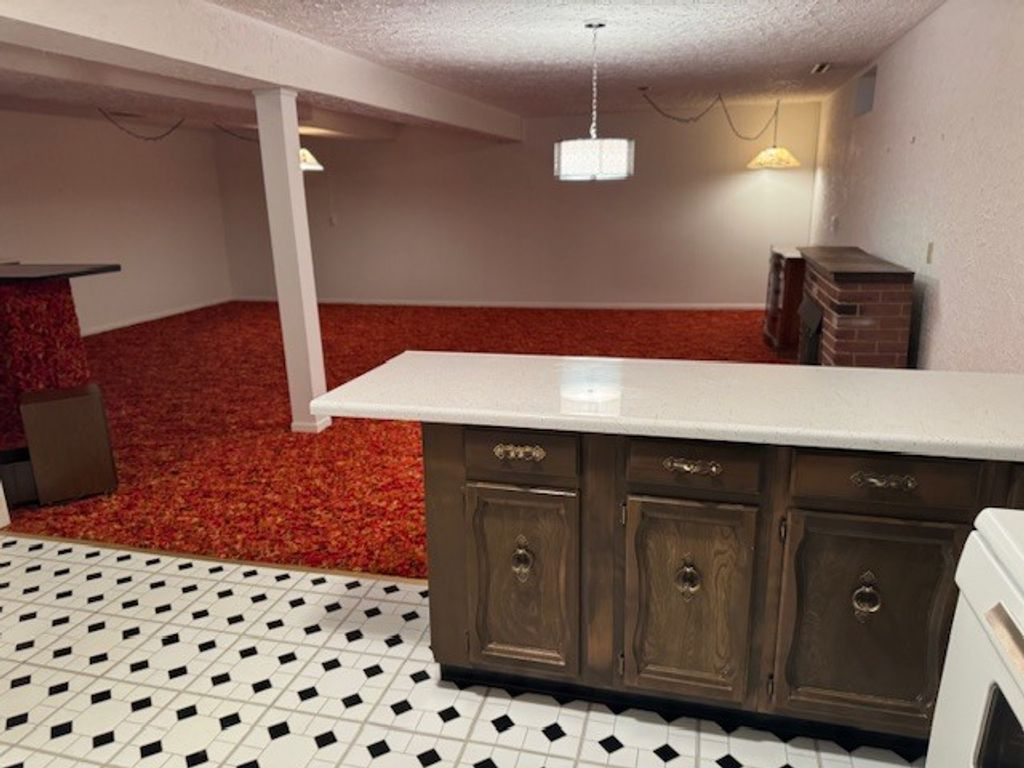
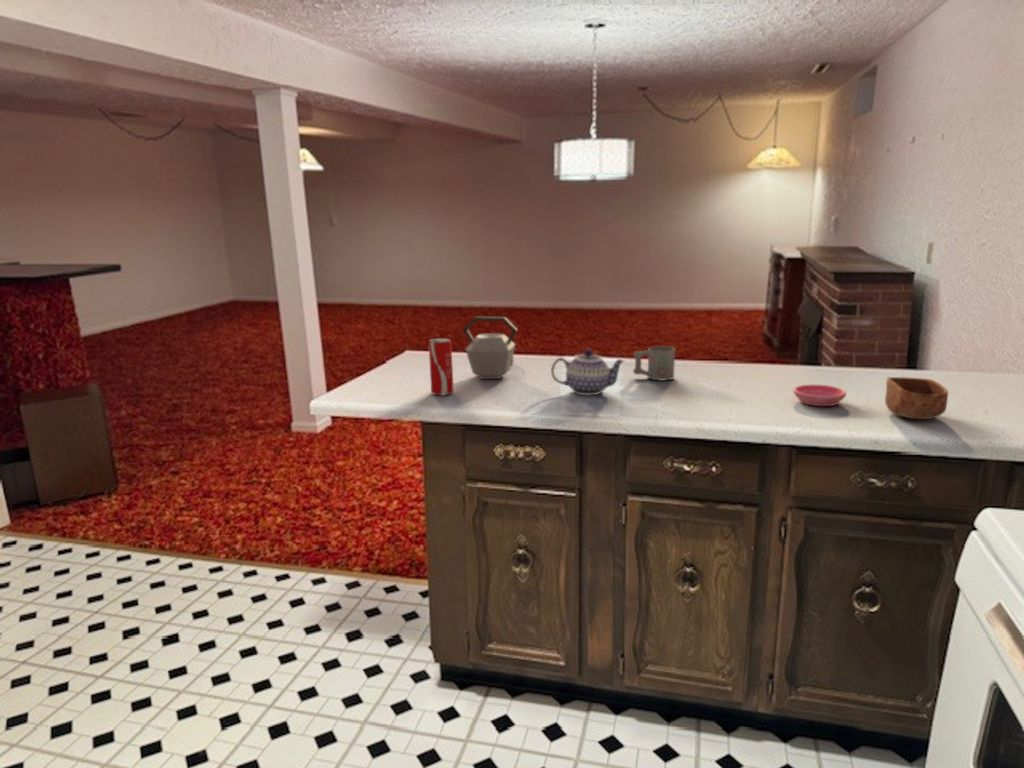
+ teapot [550,348,625,396]
+ beverage can [428,337,455,396]
+ bowl [884,376,949,420]
+ kettle [462,316,519,380]
+ mug [632,345,676,381]
+ saucer [792,384,847,407]
